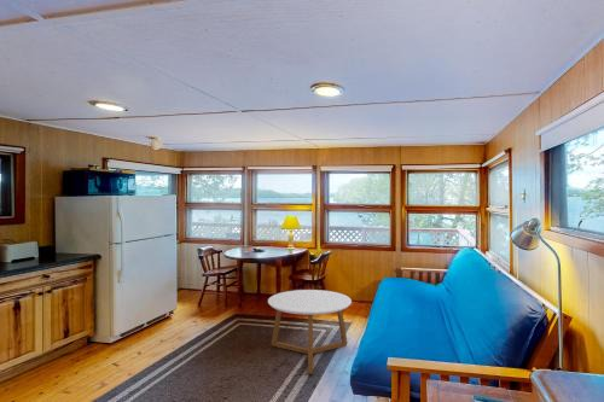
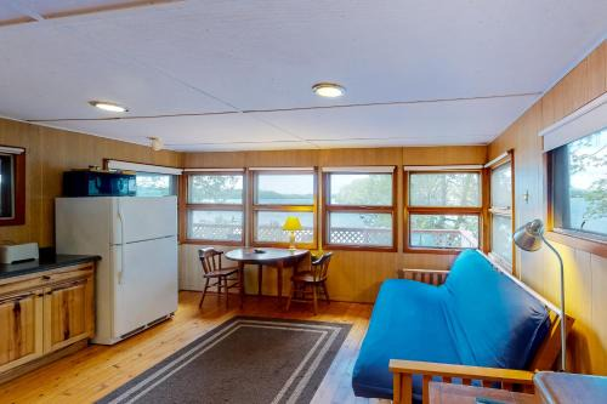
- coffee table [267,289,353,375]
